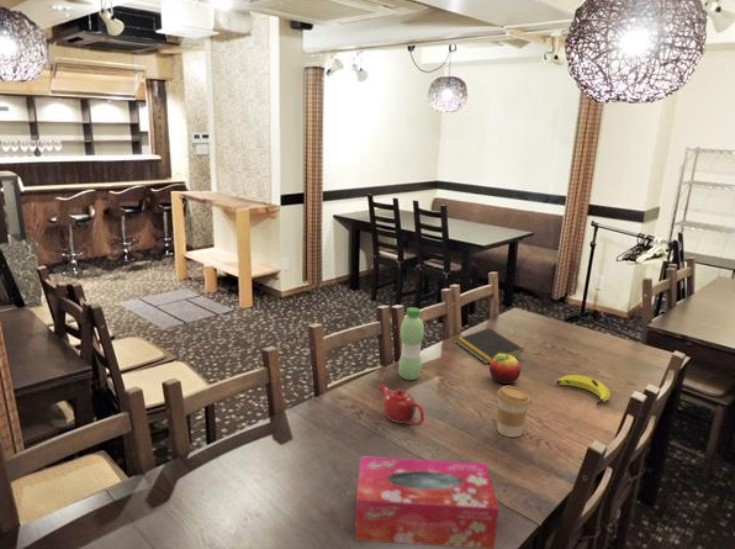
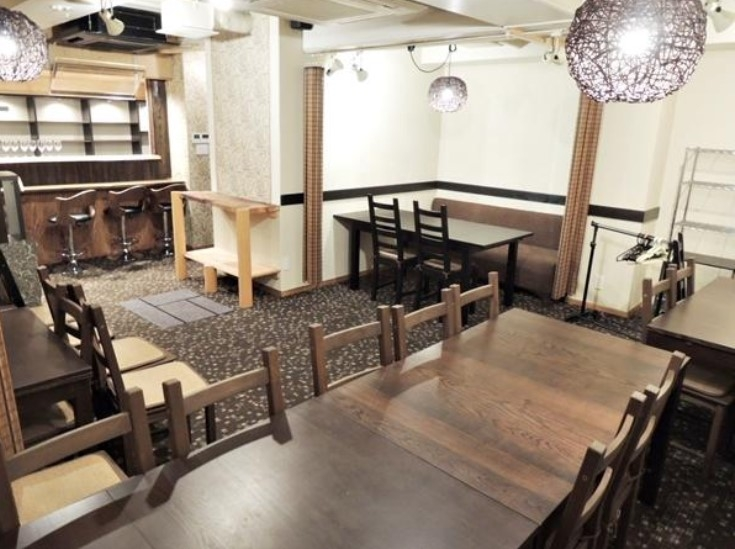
- notepad [455,327,524,365]
- tissue box [354,455,500,549]
- coffee cup [496,385,531,438]
- fruit [488,354,522,385]
- banana [556,374,611,406]
- teapot [377,384,425,427]
- water bottle [398,307,425,381]
